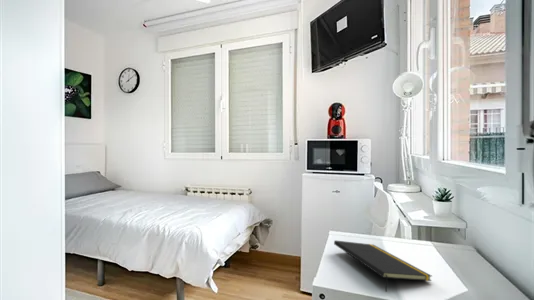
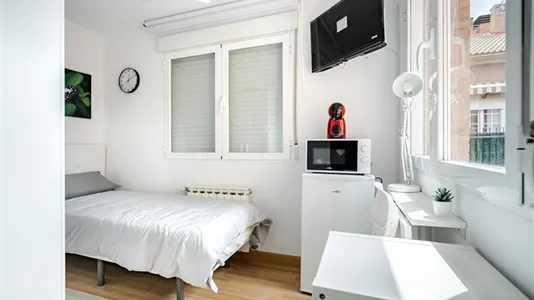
- notepad [333,239,433,293]
